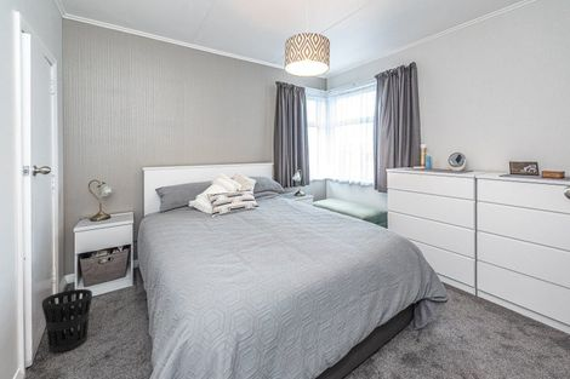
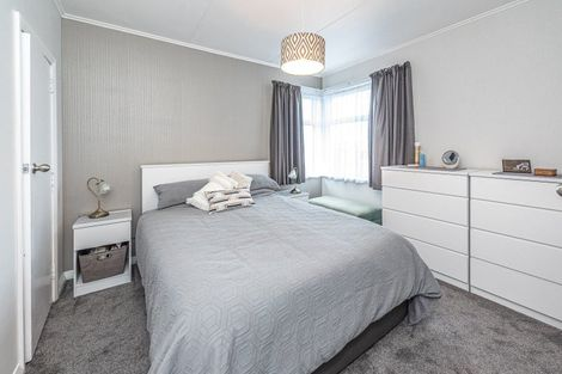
- wastebasket [41,288,93,354]
